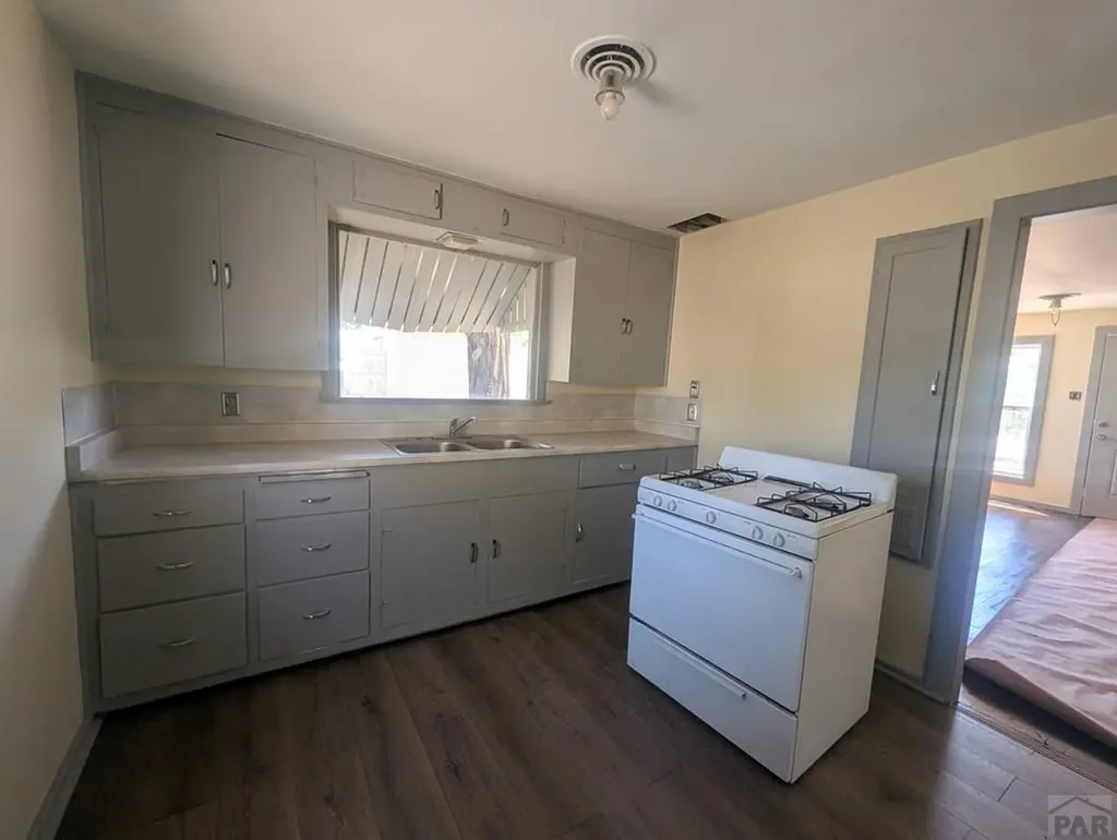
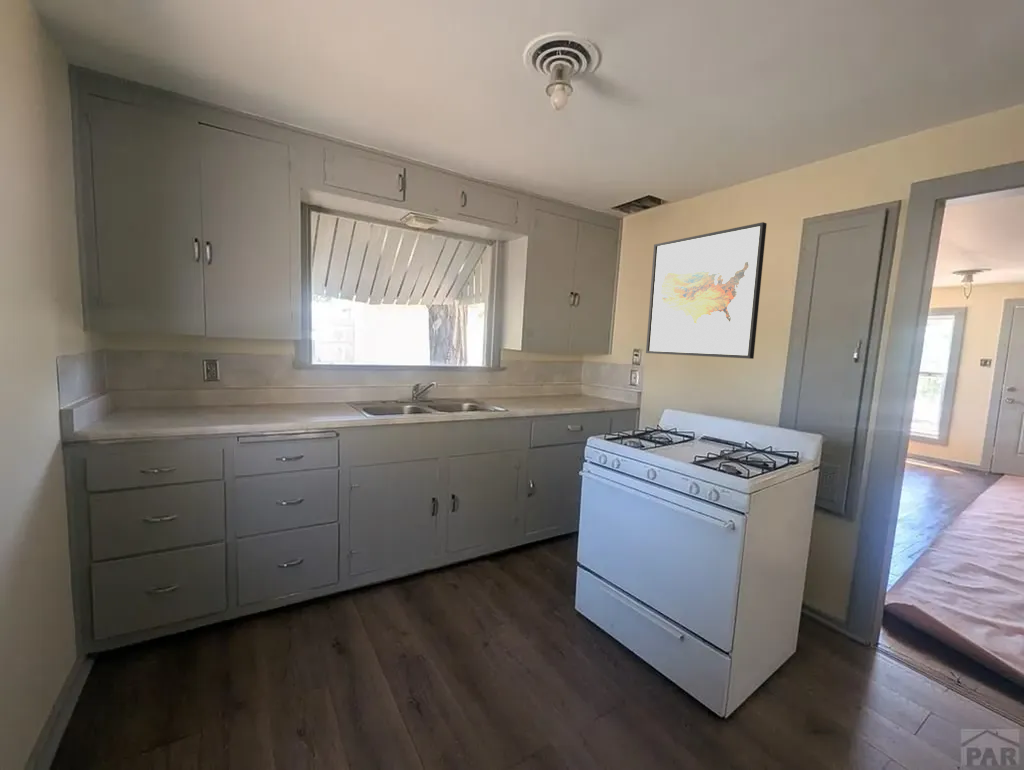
+ wall art [645,221,768,360]
